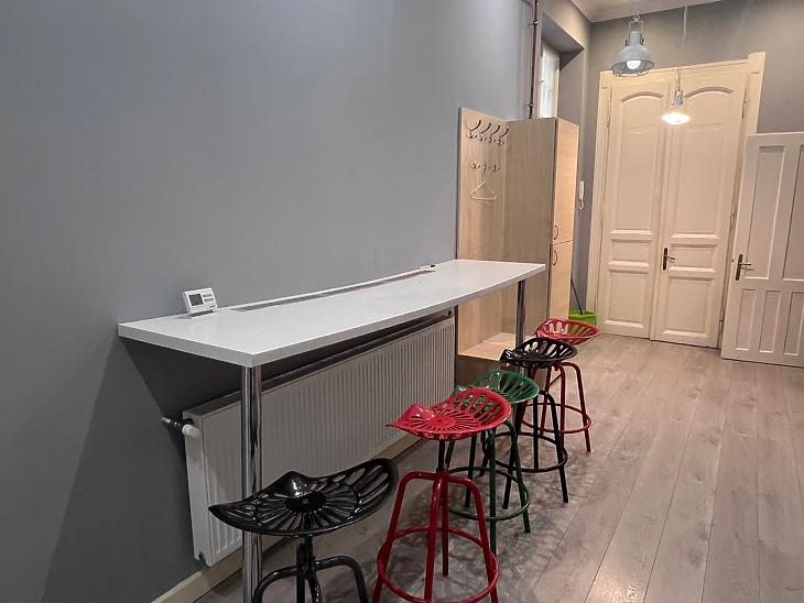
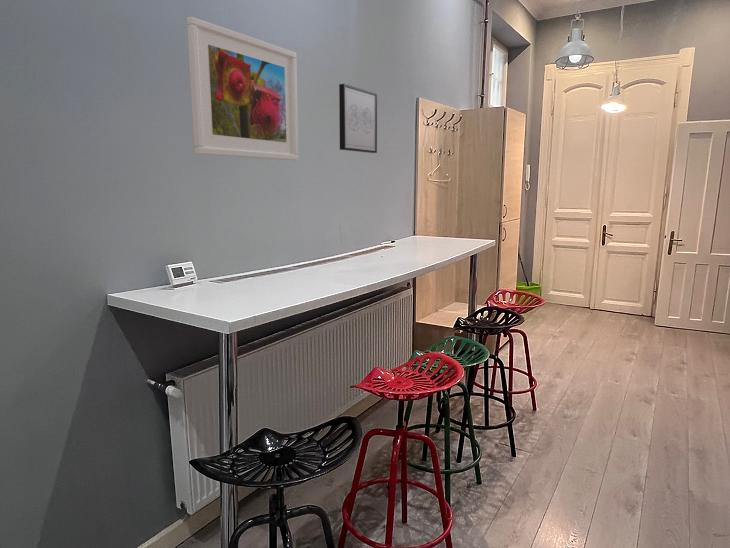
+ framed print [186,16,299,161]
+ wall art [338,83,378,154]
